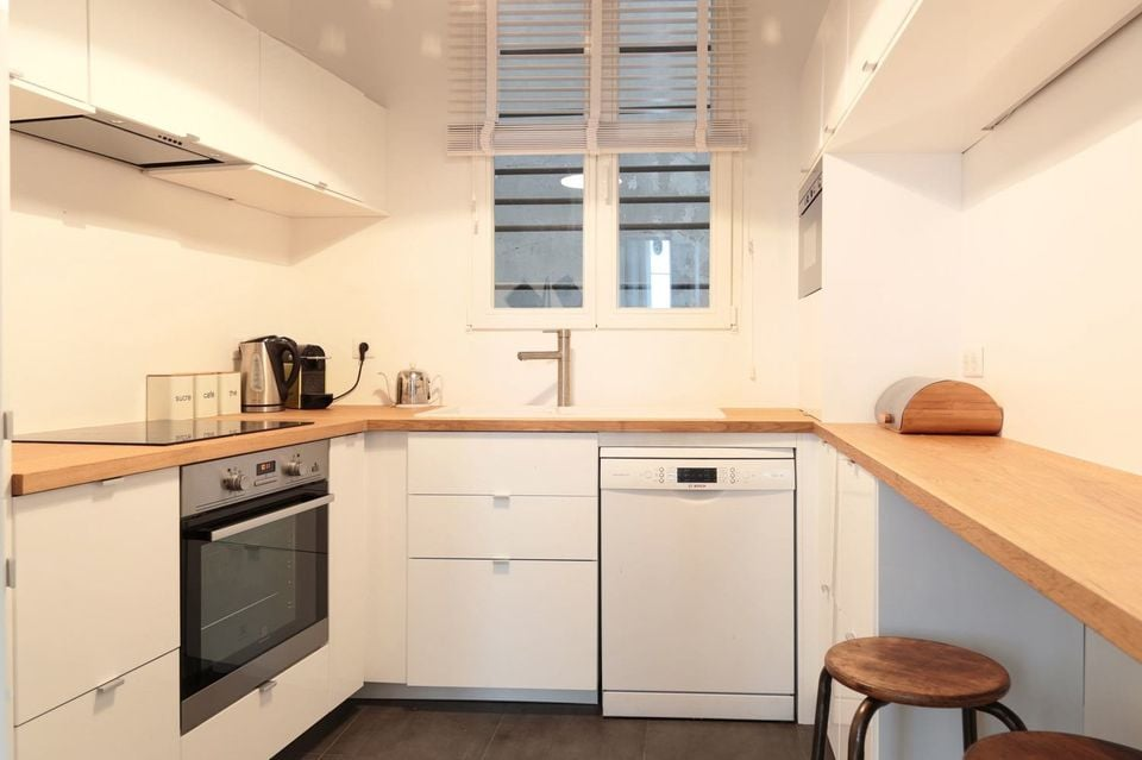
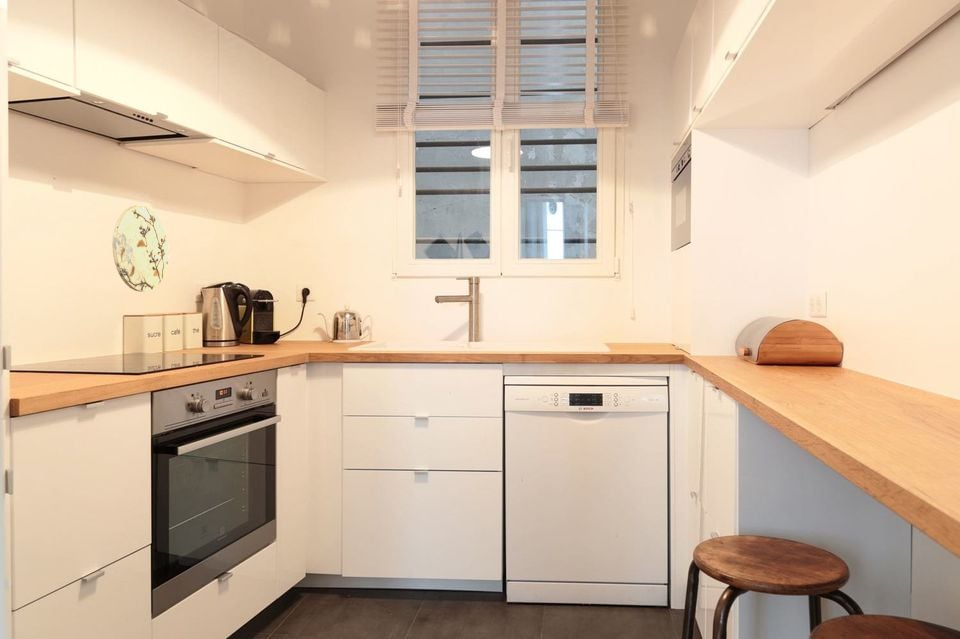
+ decorative plate [112,205,170,293]
